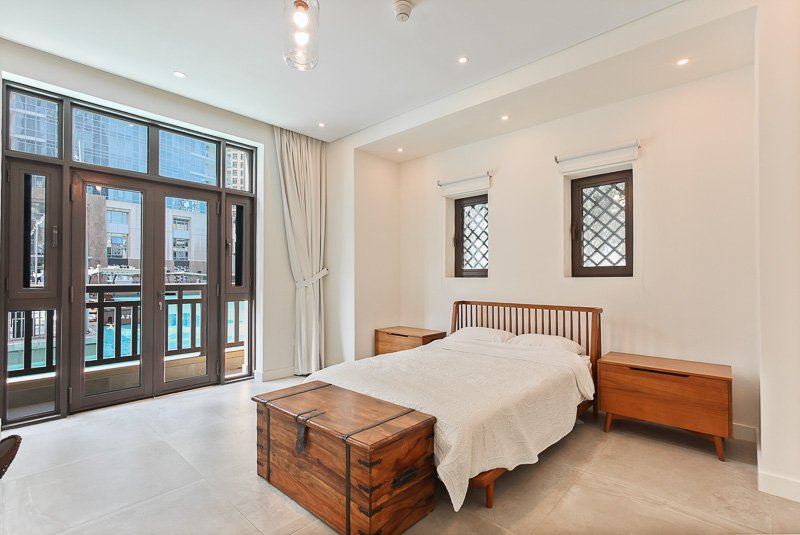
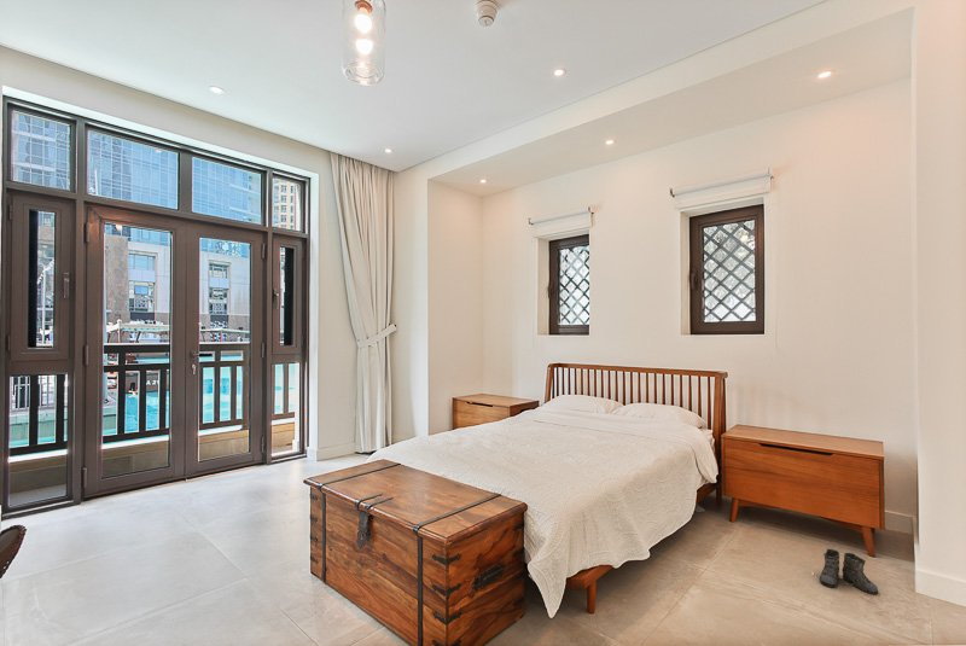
+ boots [815,548,879,595]
